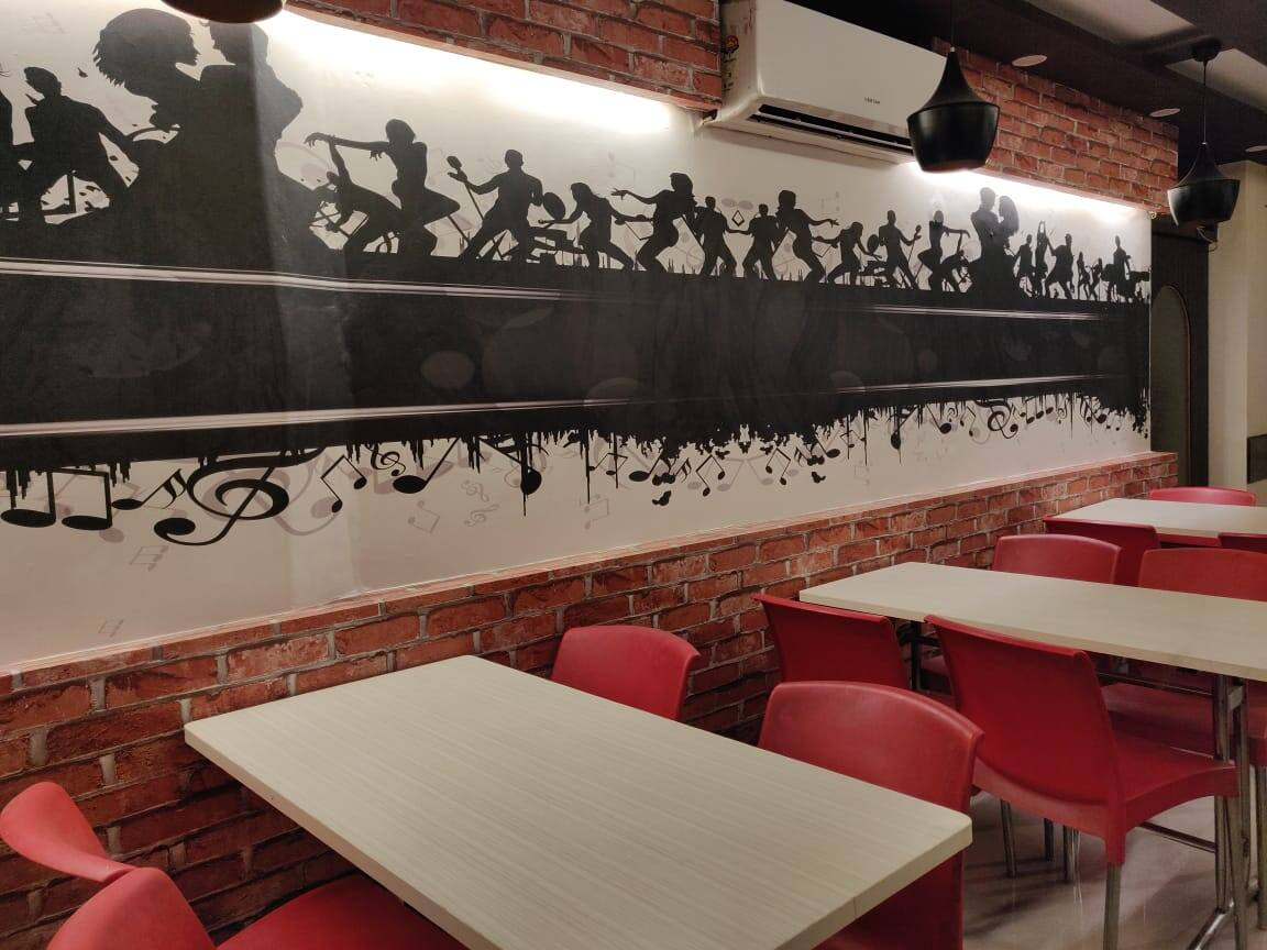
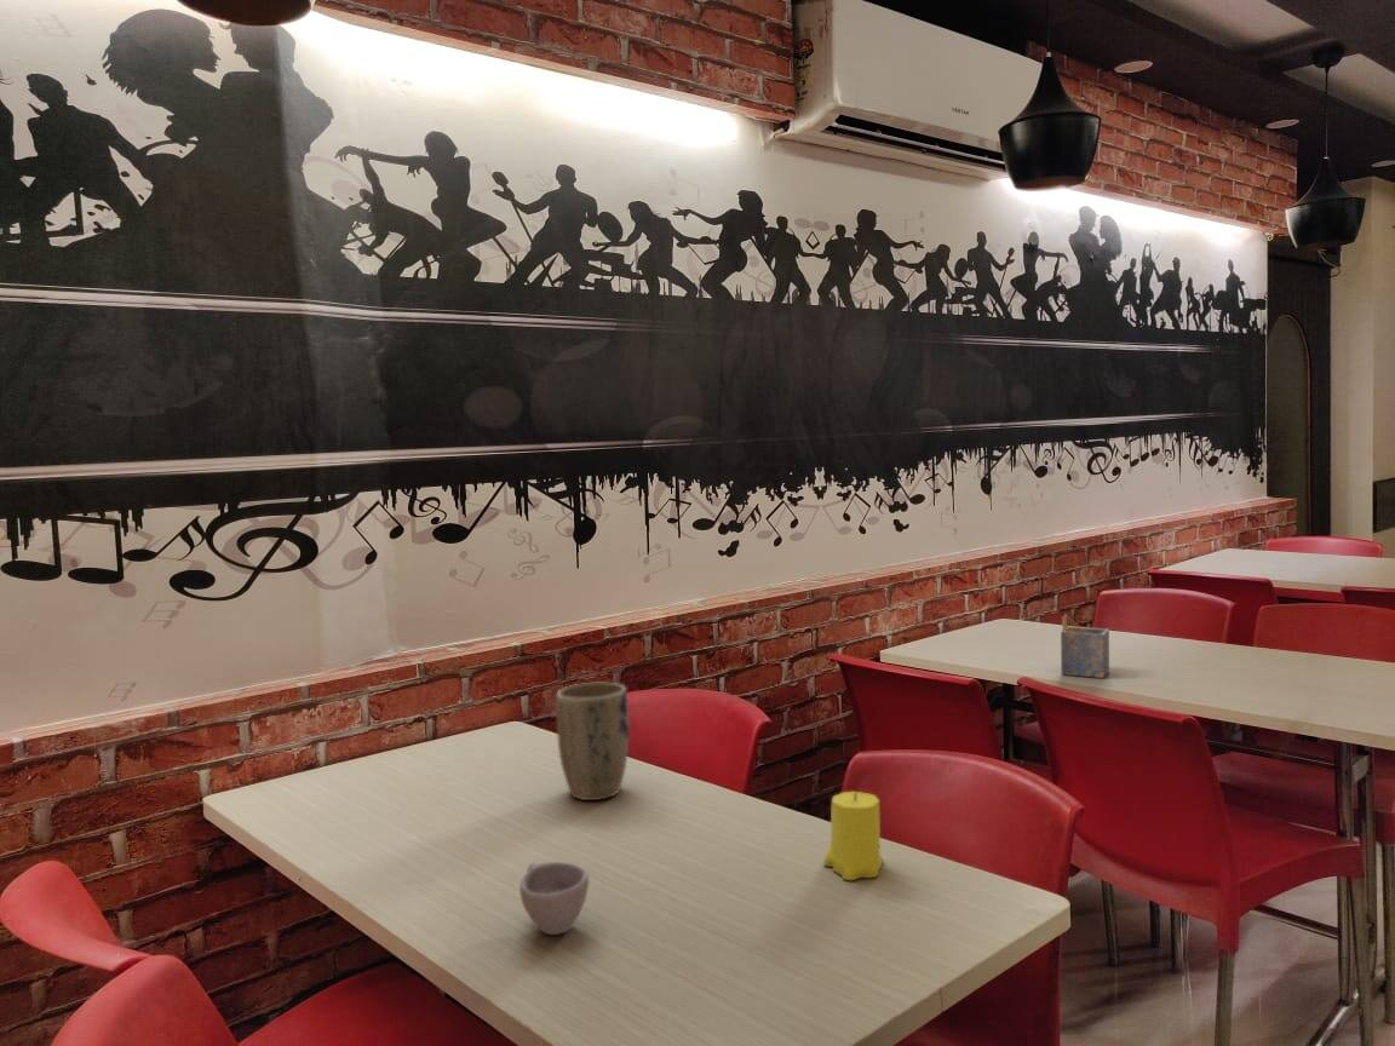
+ candle [822,791,884,881]
+ cup [518,861,590,936]
+ plant pot [555,682,630,801]
+ napkin holder [1060,613,1110,679]
